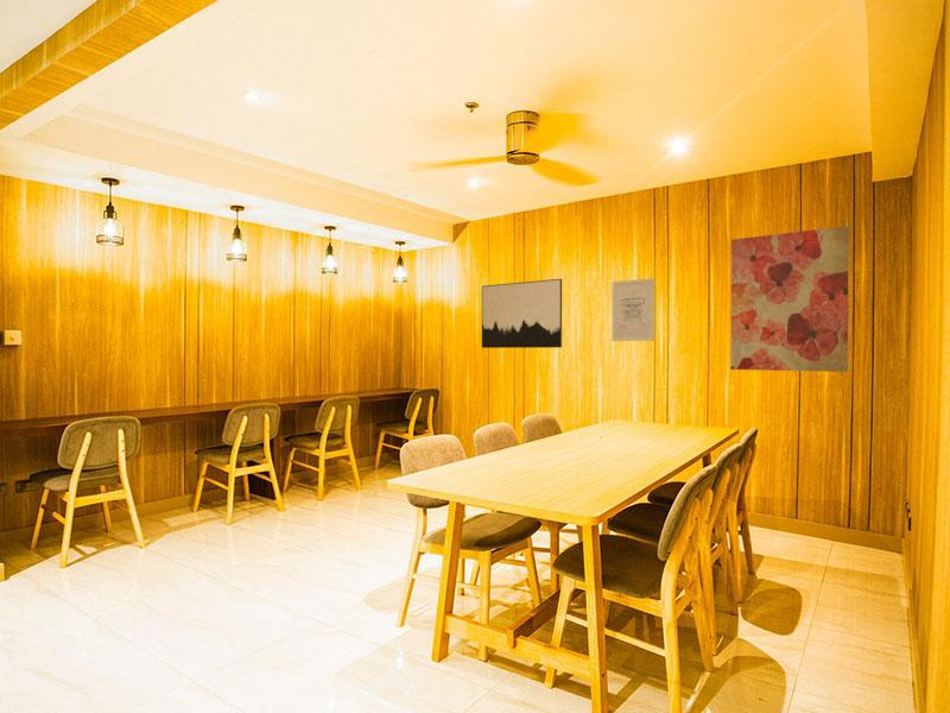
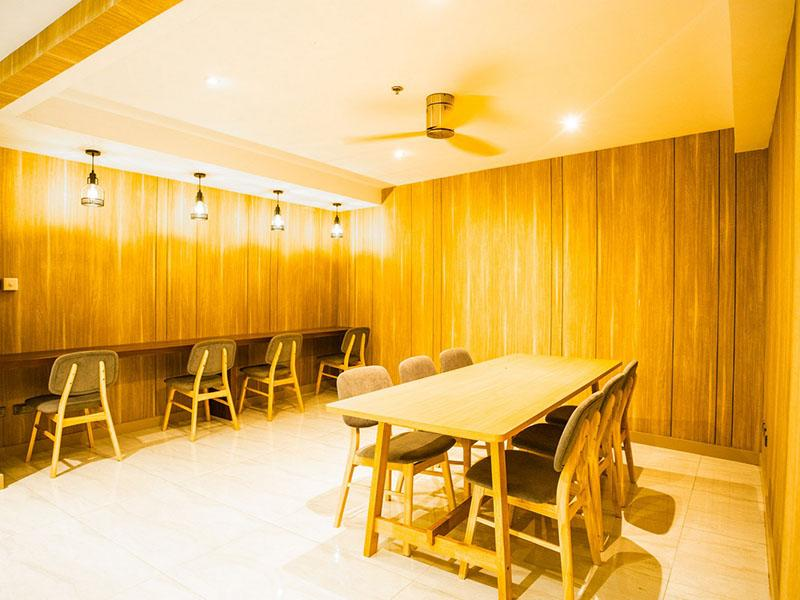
- wall art [481,278,563,349]
- wall art [729,225,850,373]
- wall art [610,277,656,342]
